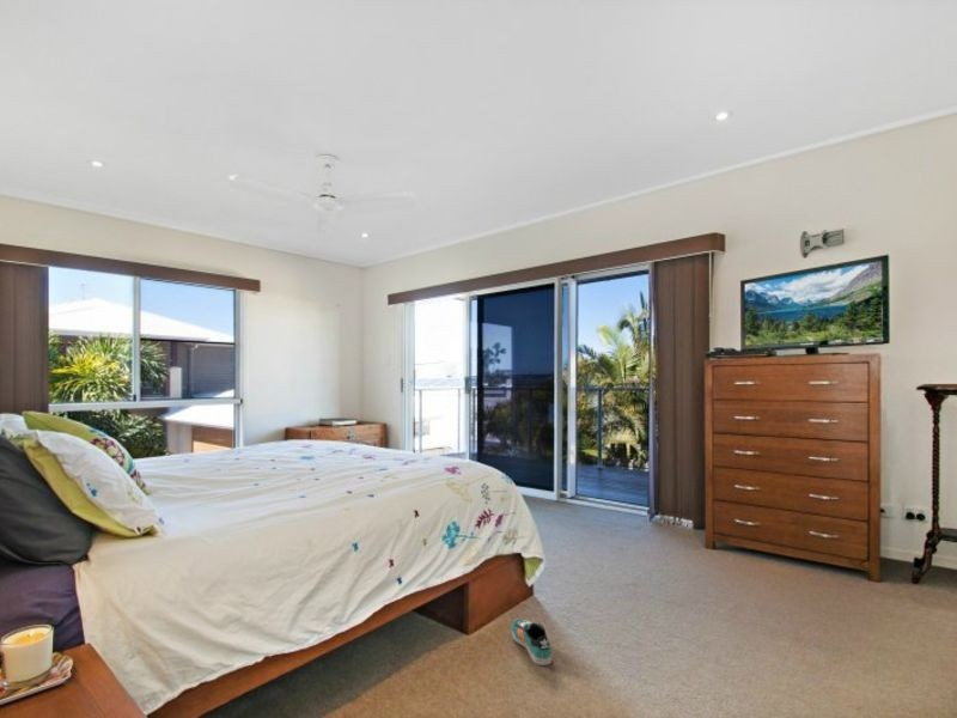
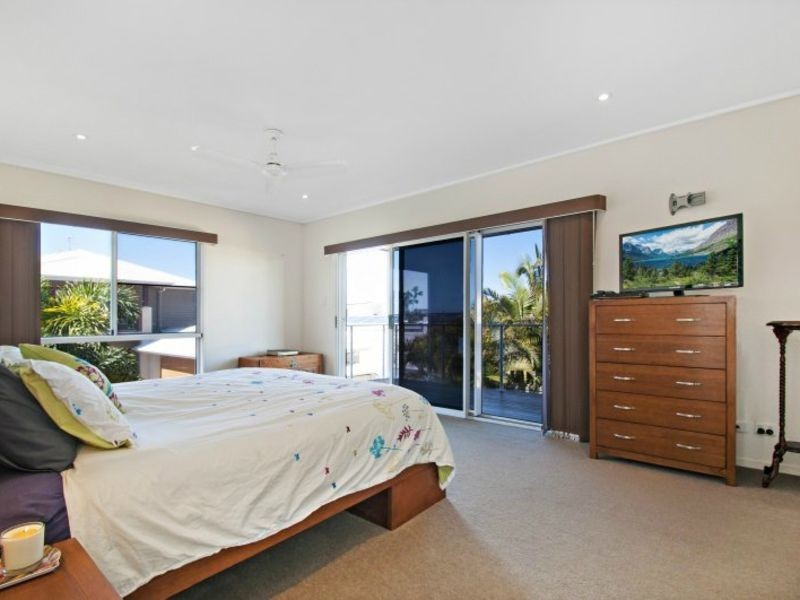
- sneaker [511,617,553,667]
